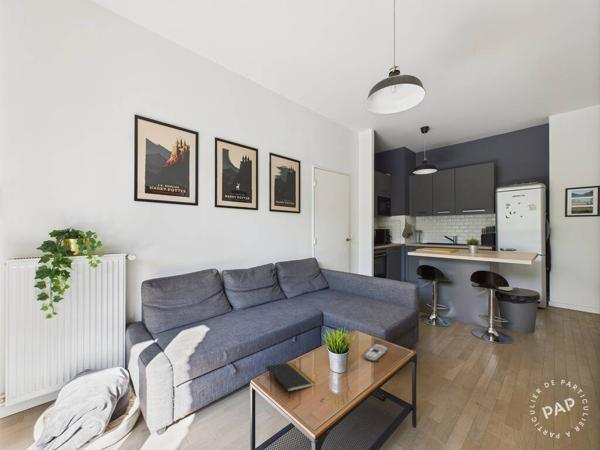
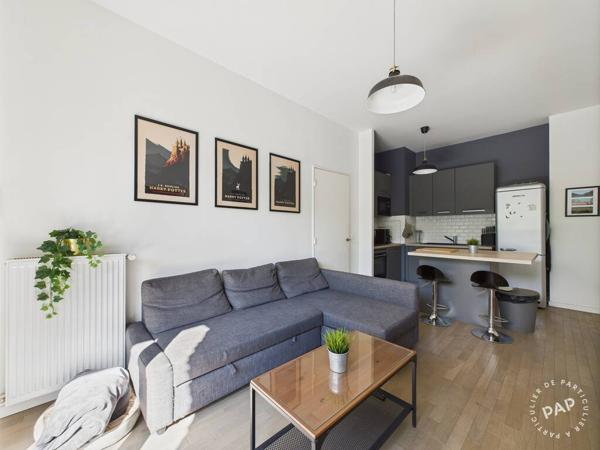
- remote control [363,343,388,362]
- notepad [265,361,316,399]
